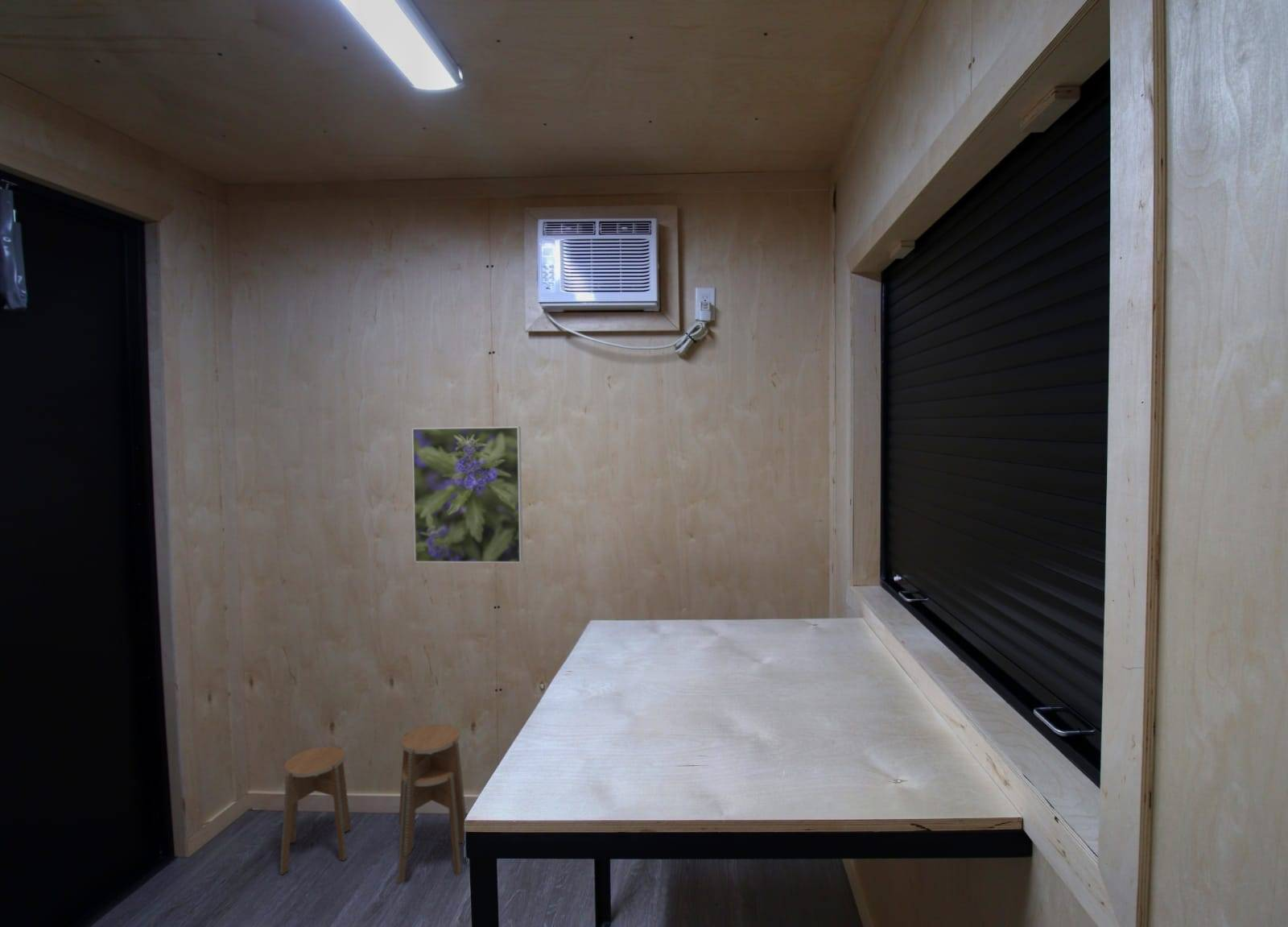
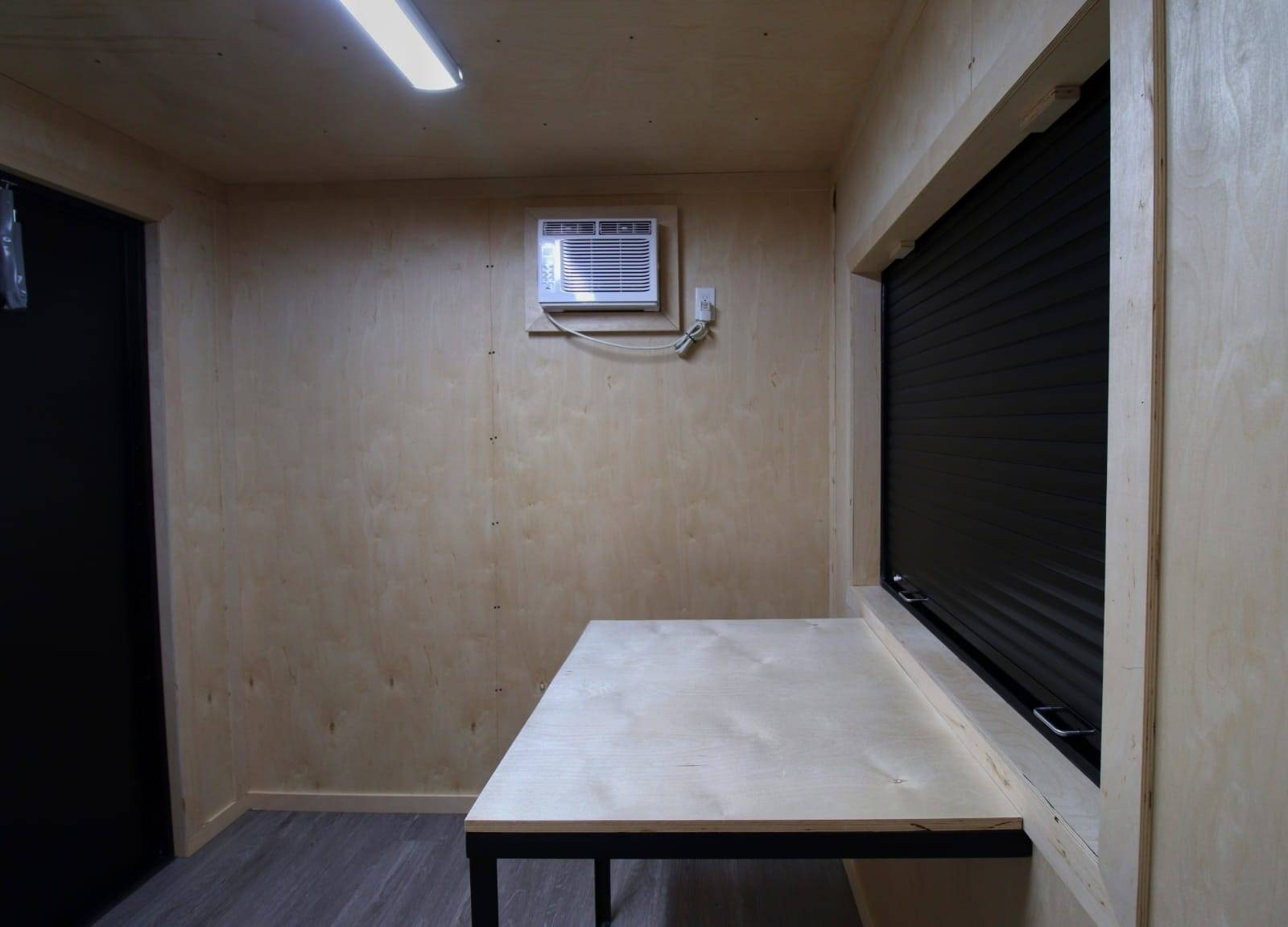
- stool [279,723,467,885]
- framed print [411,426,523,564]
